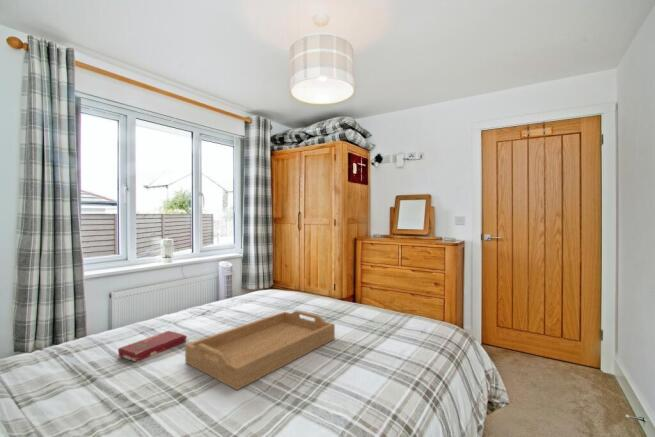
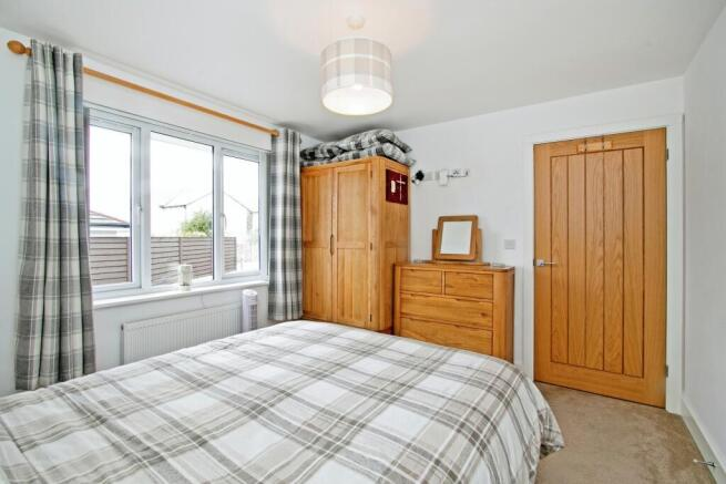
- serving tray [184,309,336,391]
- book [117,330,188,363]
